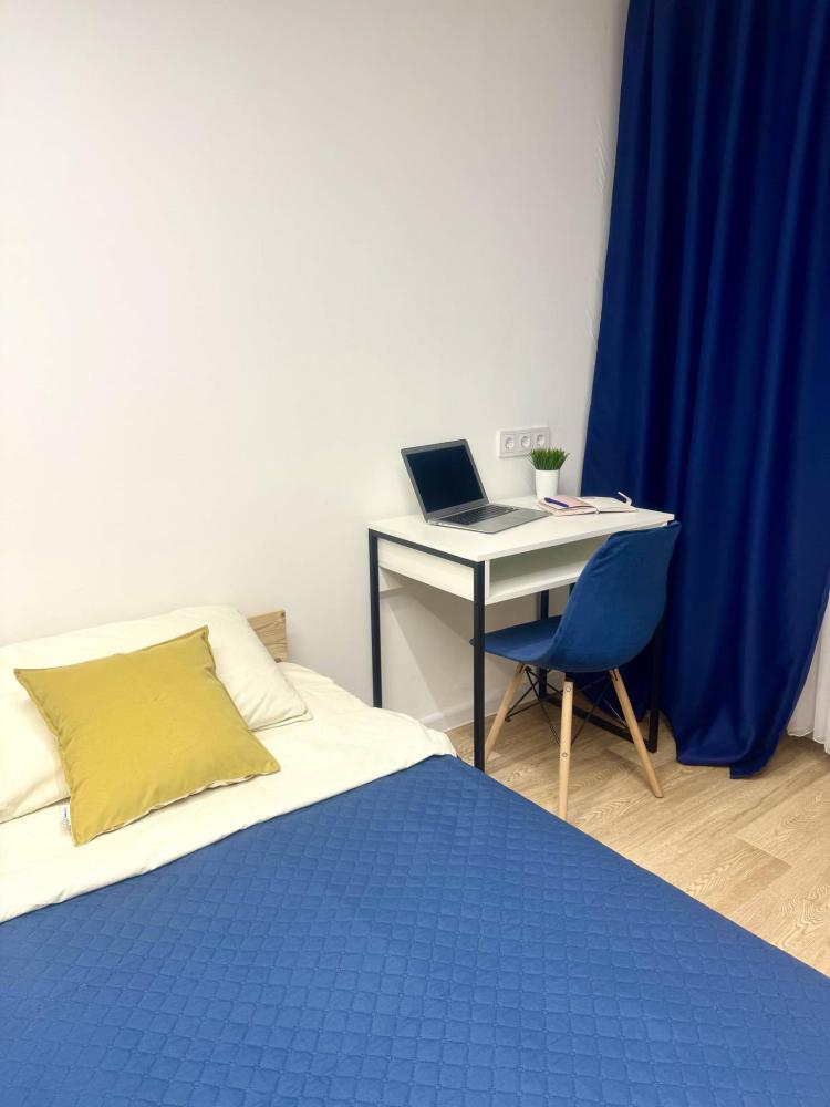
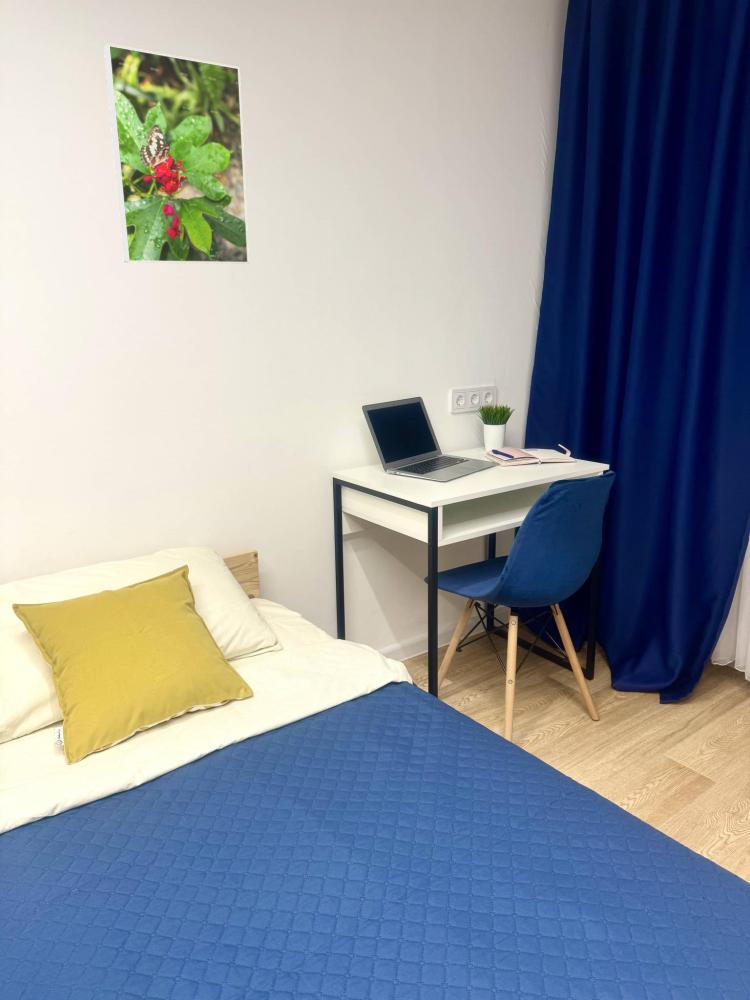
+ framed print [103,43,250,265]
